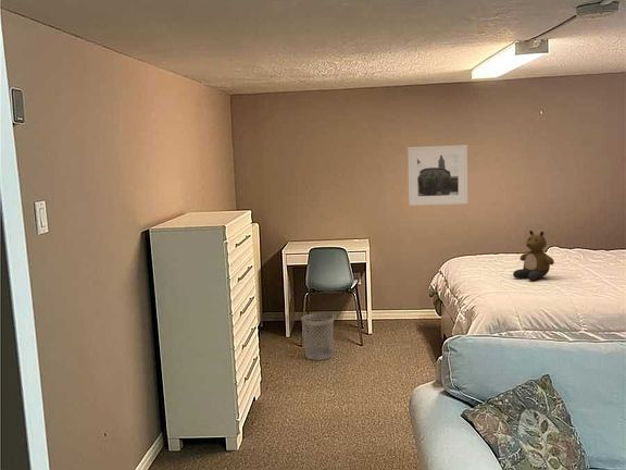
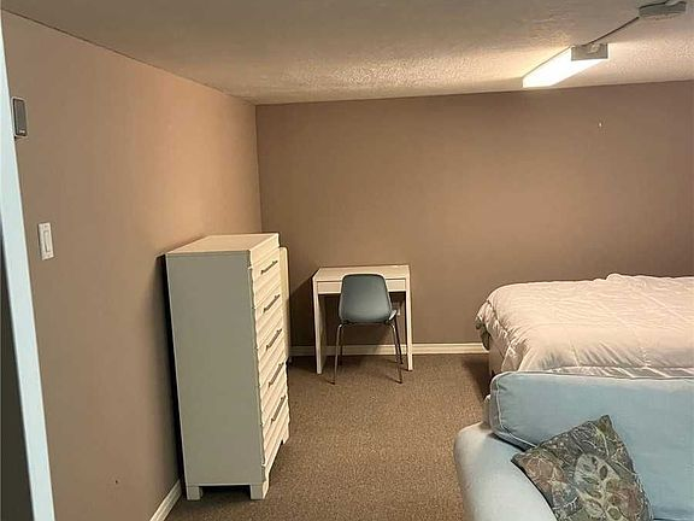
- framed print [406,144,468,207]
- wastebasket [300,312,335,361]
- bear [512,228,555,282]
